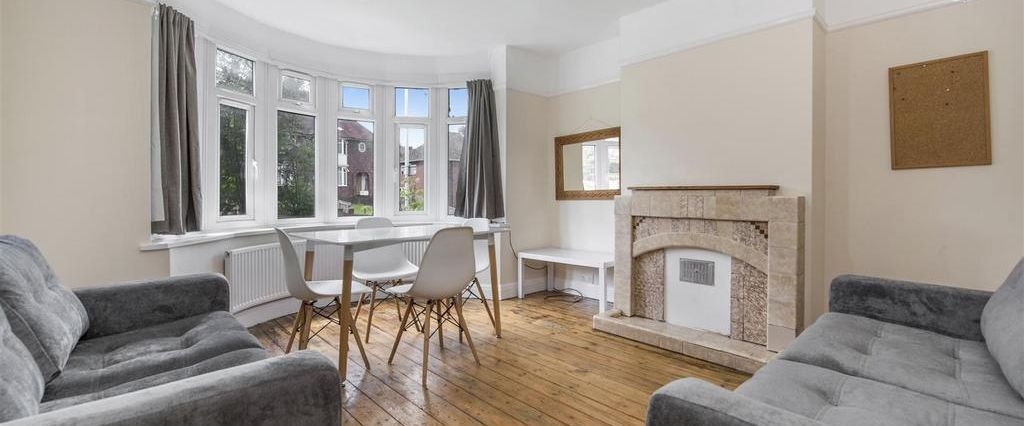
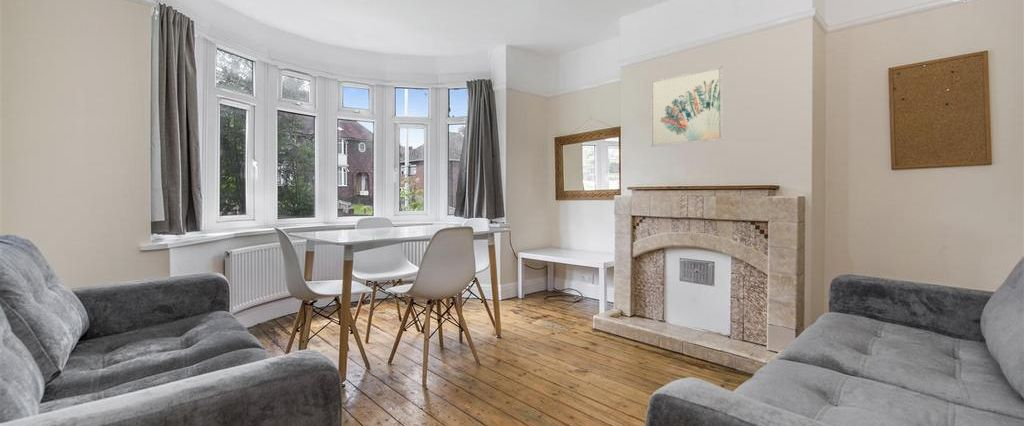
+ wall art [650,66,724,148]
